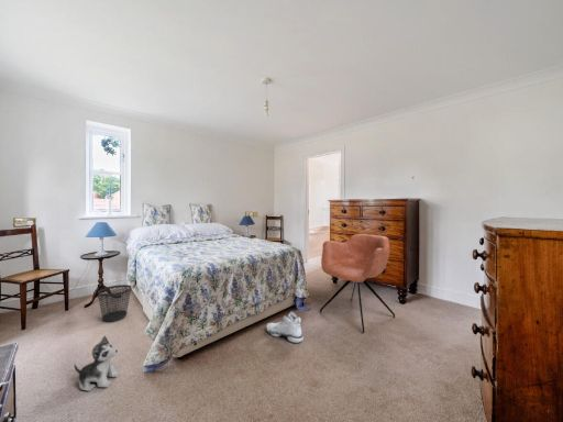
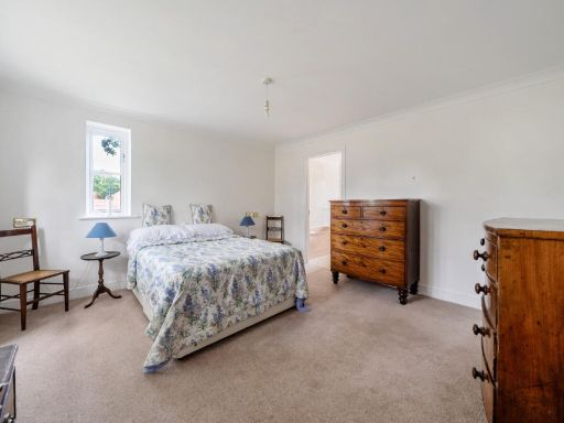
- plush toy [74,335,121,392]
- armchair [319,233,396,334]
- wastebasket [97,284,132,323]
- sneaker [266,311,305,344]
